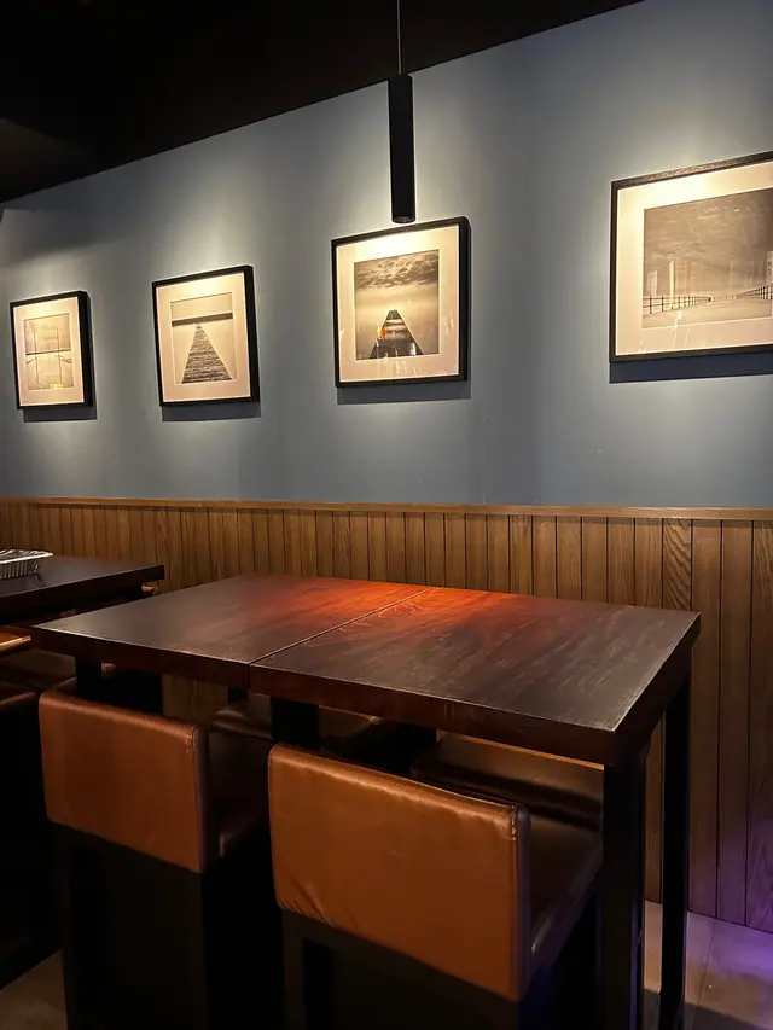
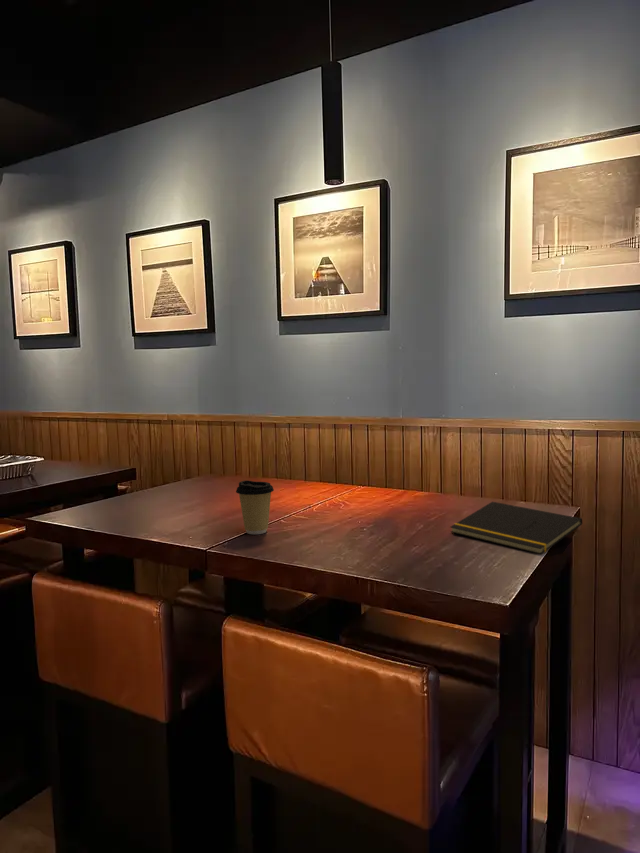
+ coffee cup [235,479,275,535]
+ notepad [449,501,583,555]
